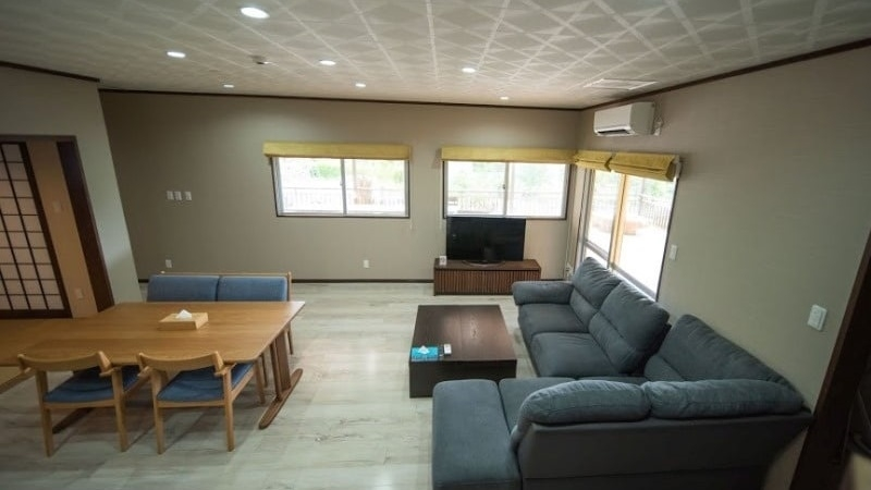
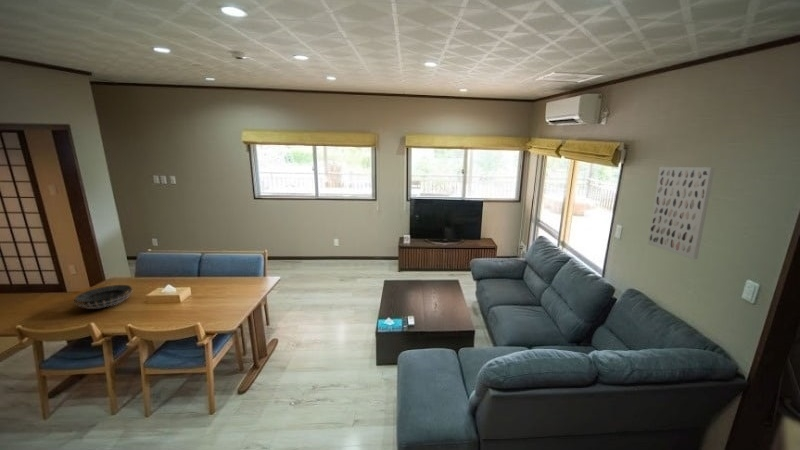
+ decorative bowl [73,284,134,310]
+ wall art [647,166,716,260]
